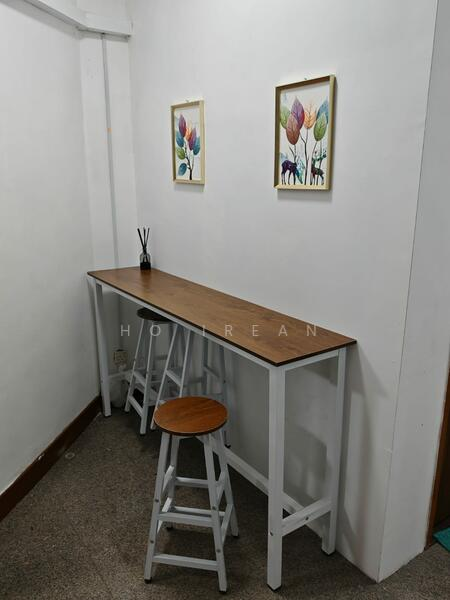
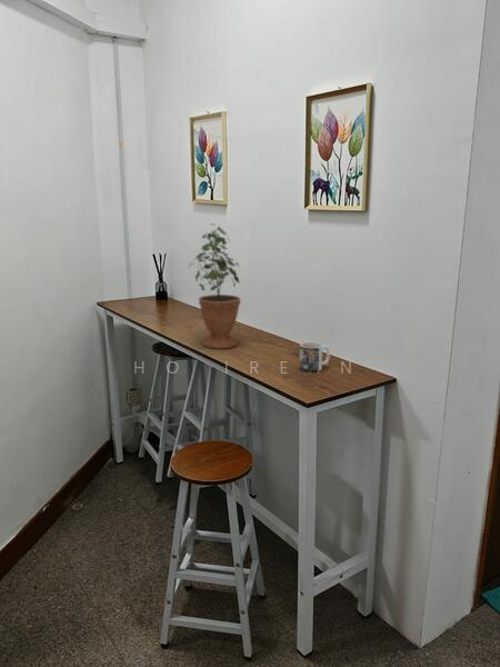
+ potted plant [188,223,242,350]
+ mug [299,341,331,372]
